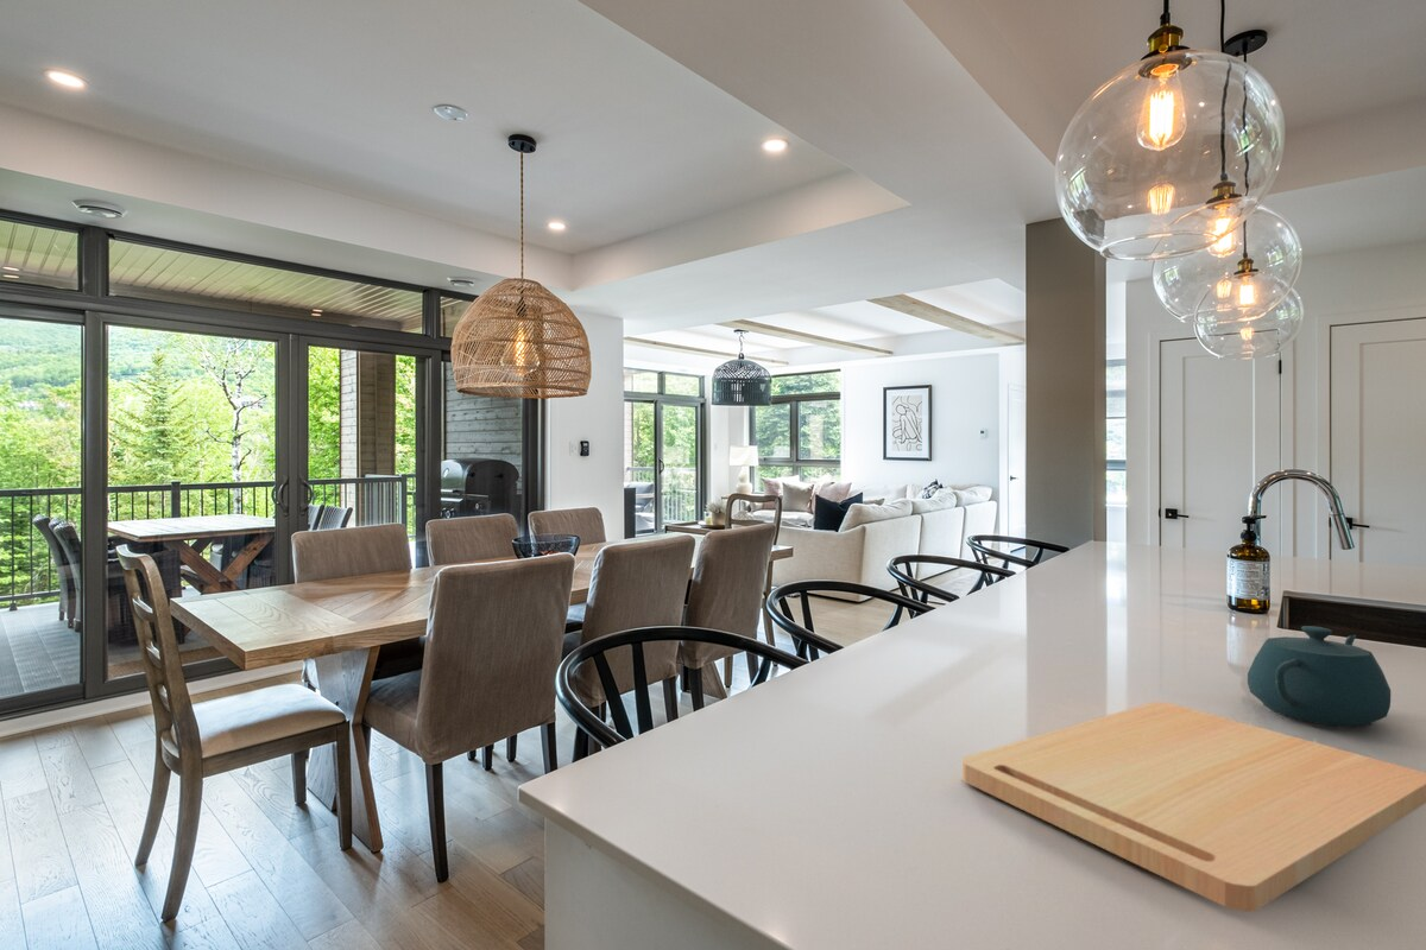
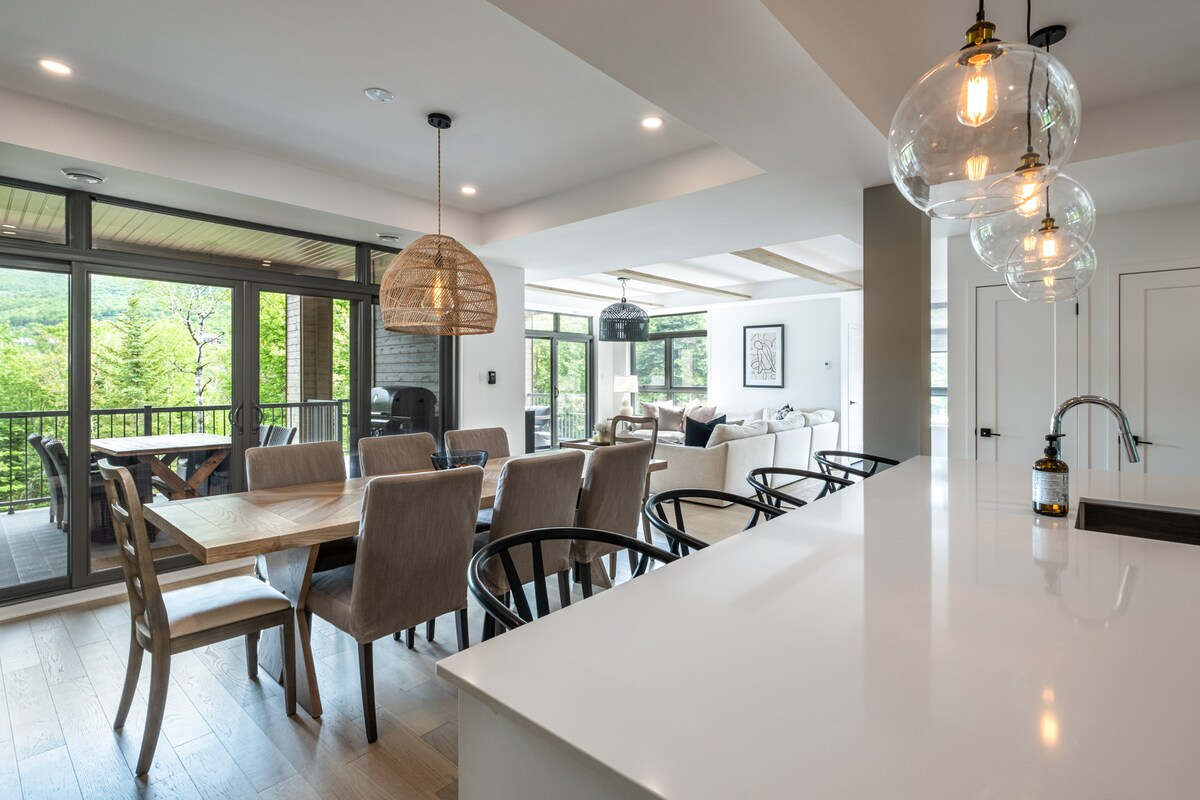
- teapot [1247,625,1392,728]
- cutting board [961,701,1426,913]
